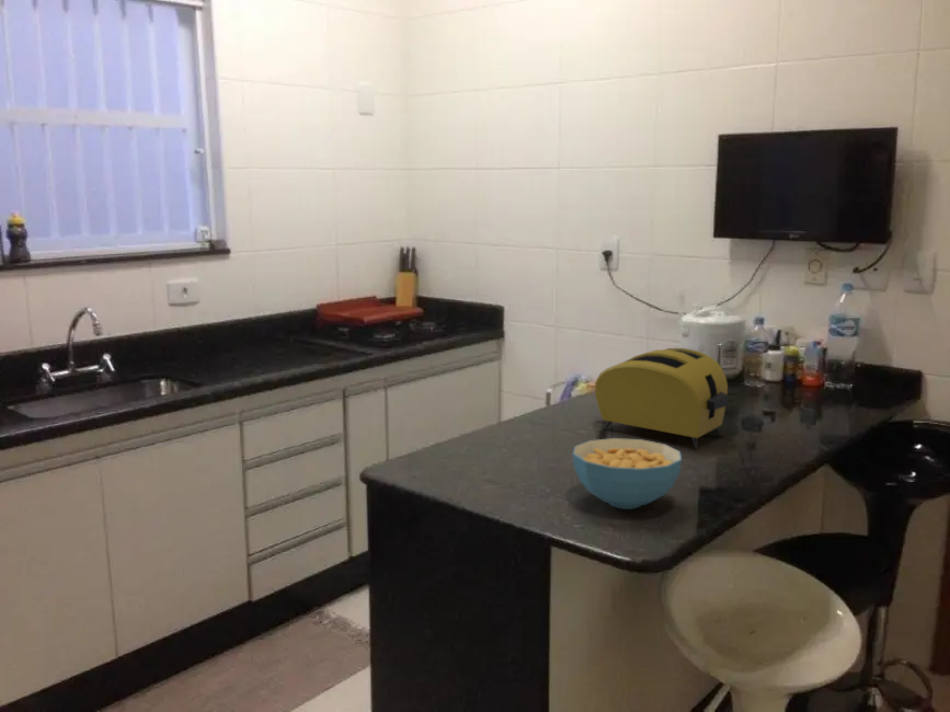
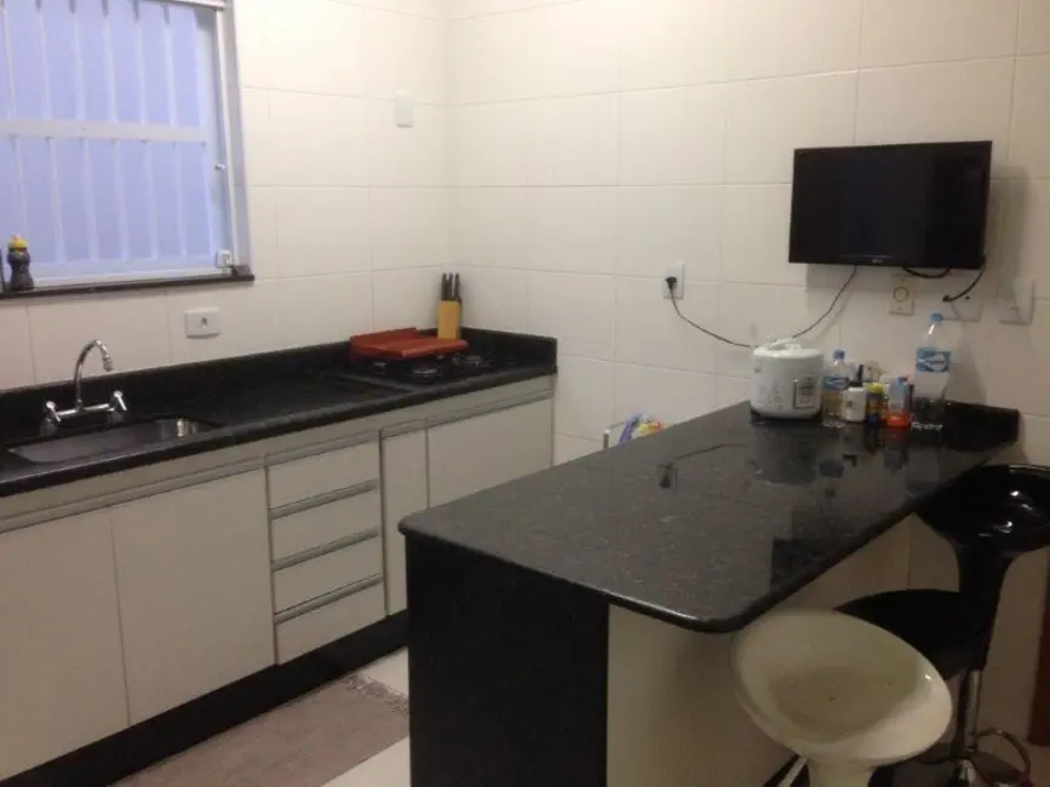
- toaster [594,347,731,450]
- cereal bowl [572,437,683,510]
